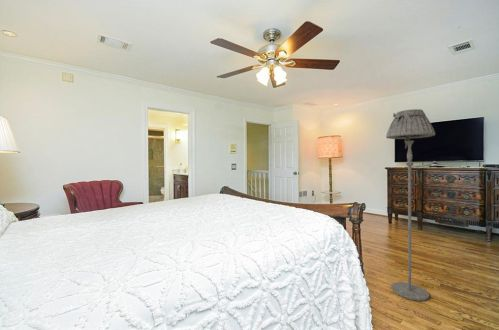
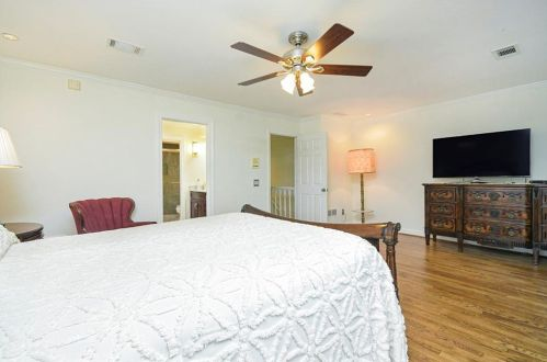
- floor lamp [385,108,436,302]
